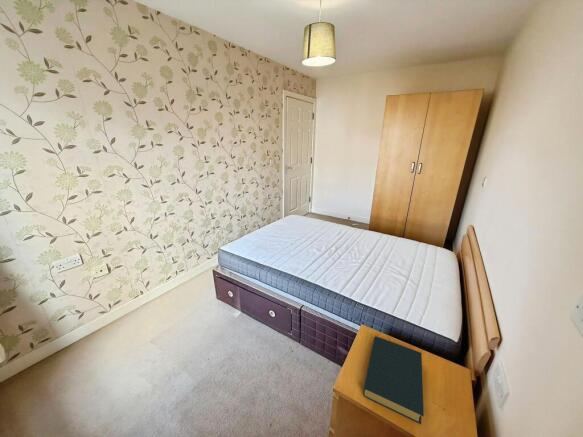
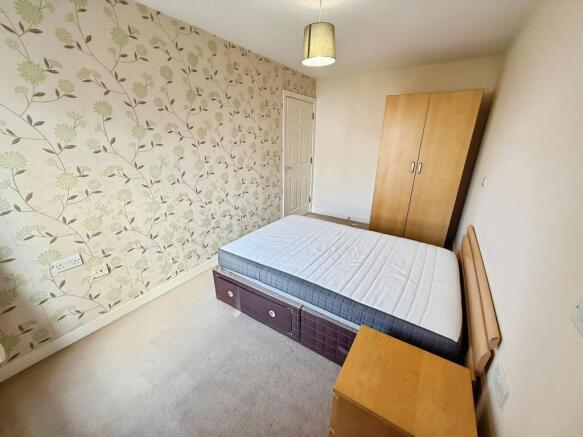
- hardback book [362,335,425,425]
